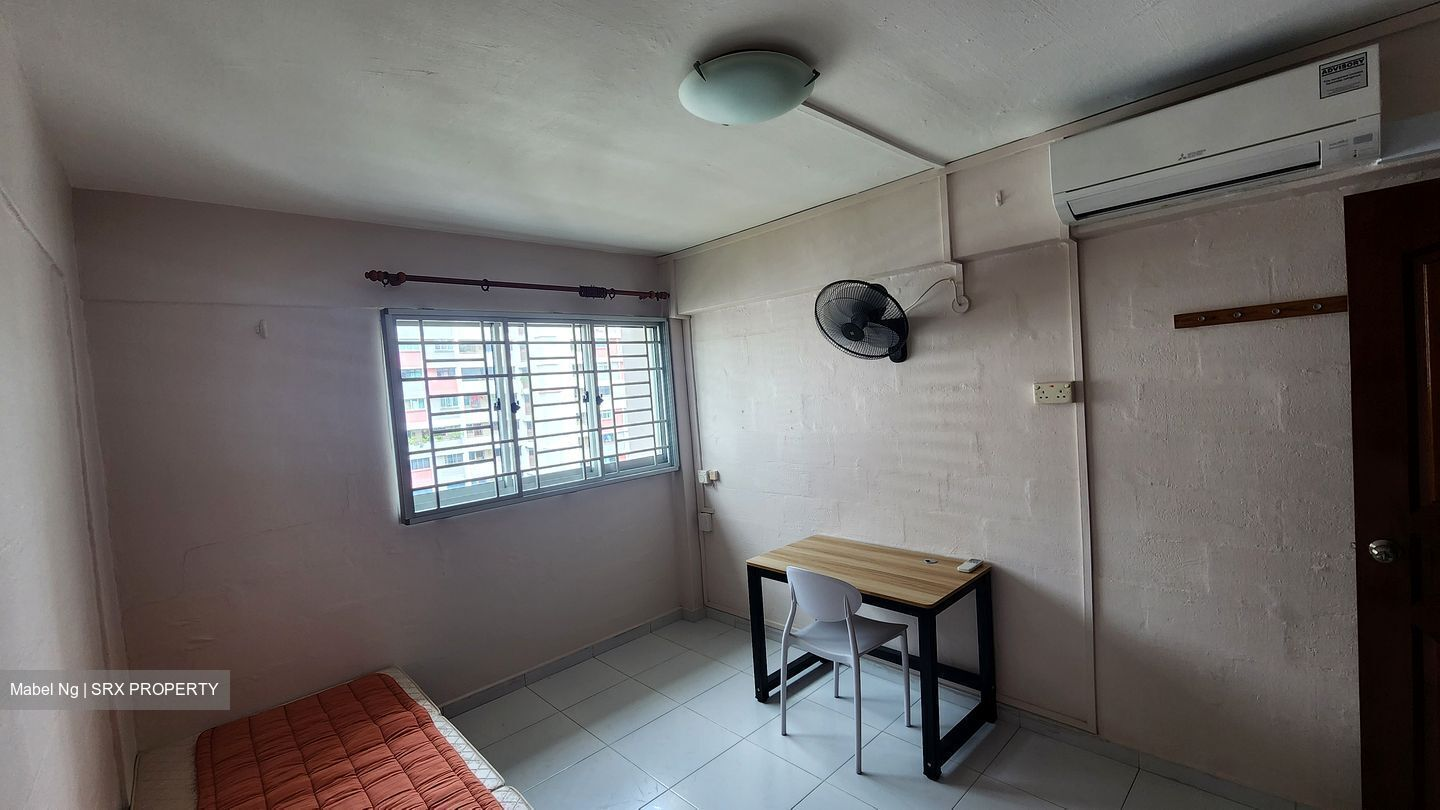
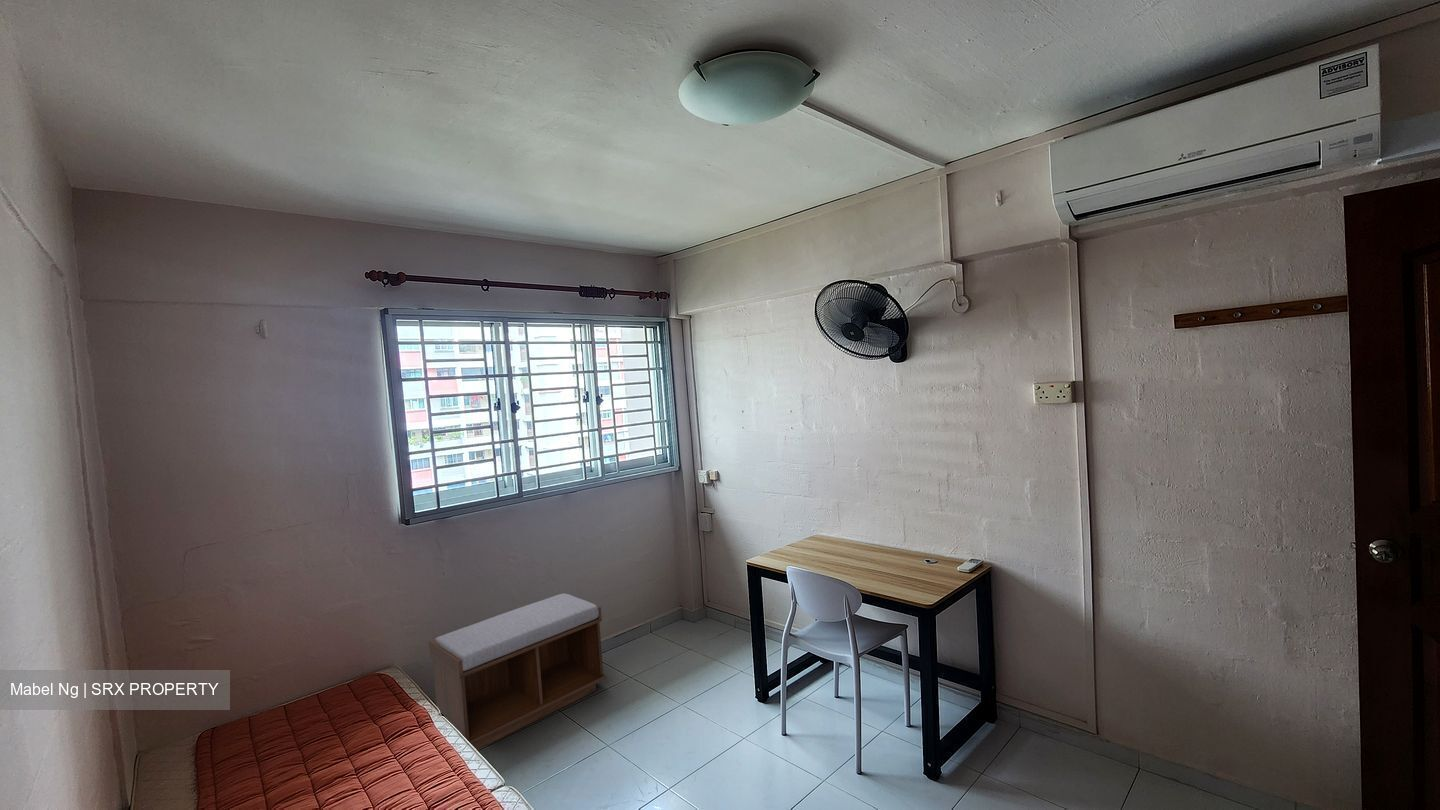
+ bench [428,592,607,751]
